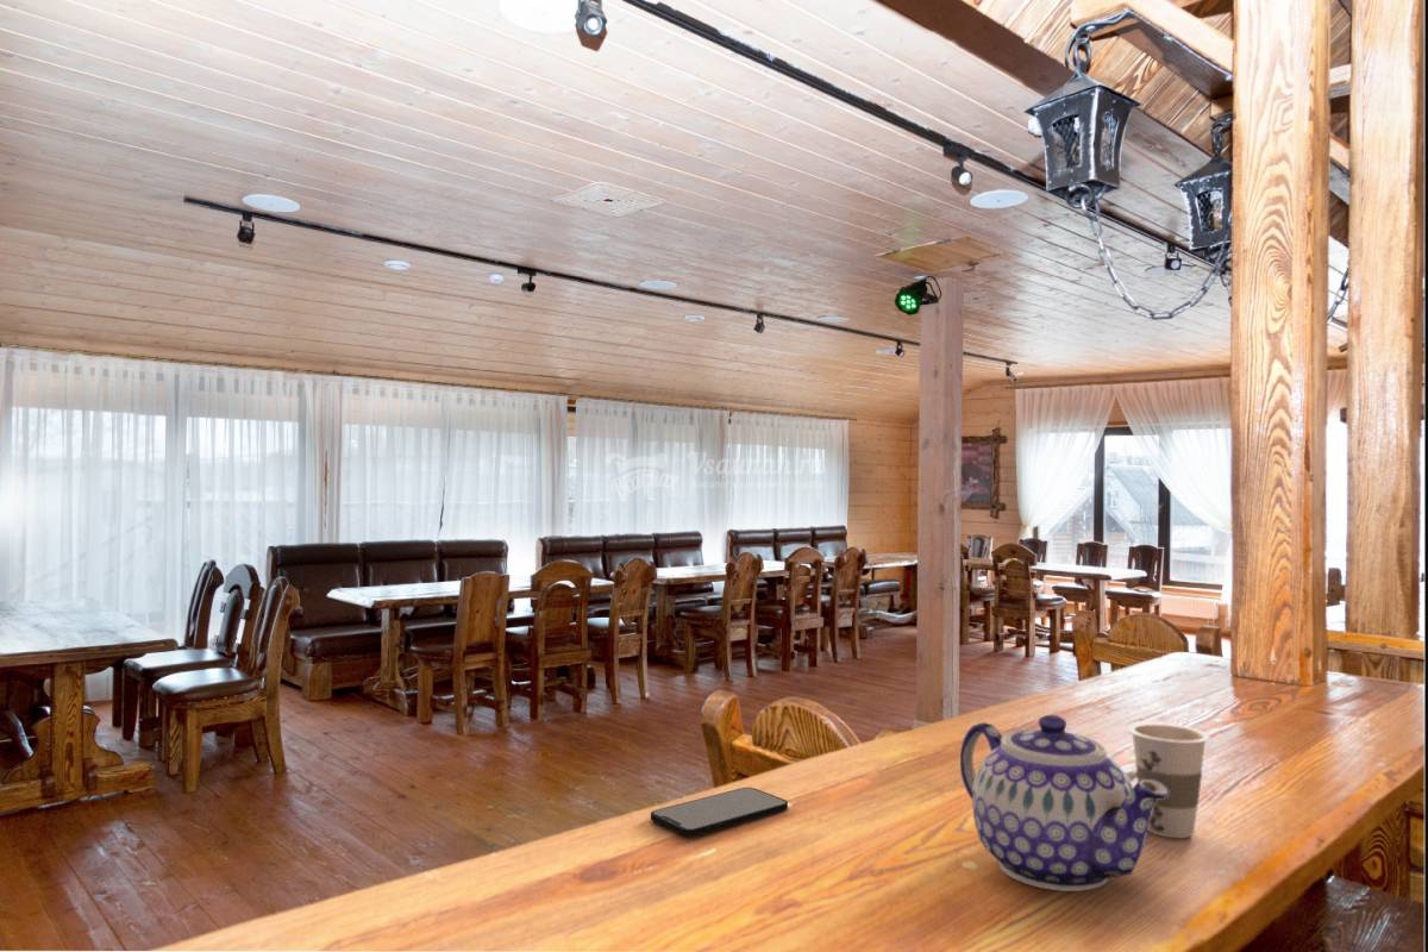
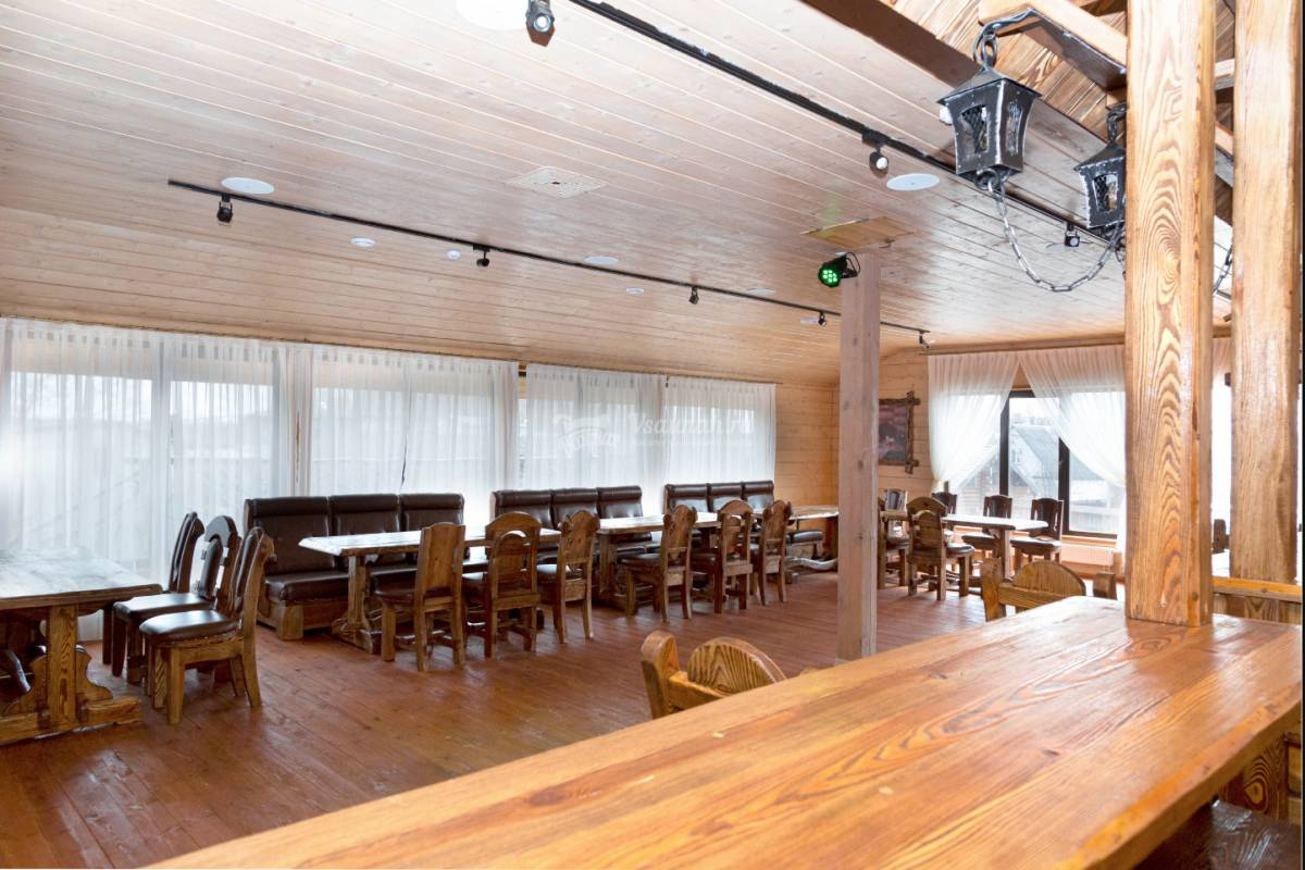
- teapot [959,714,1169,892]
- cup [1120,722,1210,839]
- smartphone [650,787,789,838]
